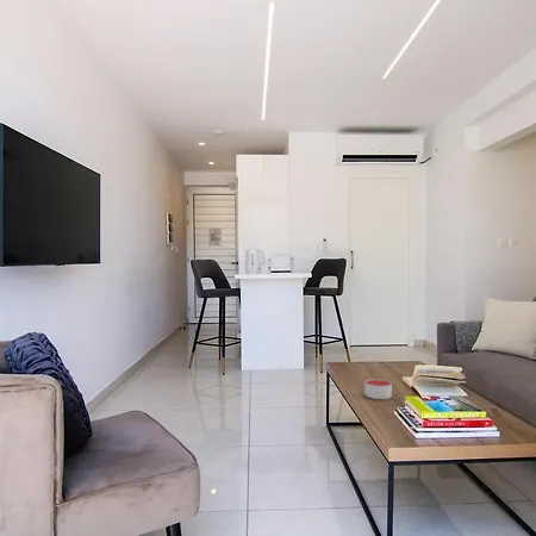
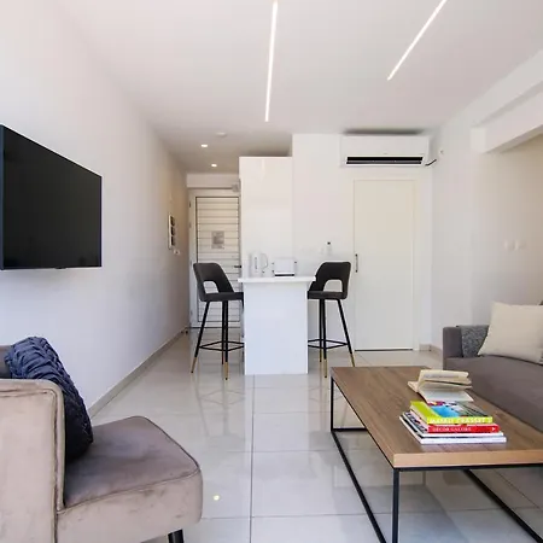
- candle [363,378,393,400]
